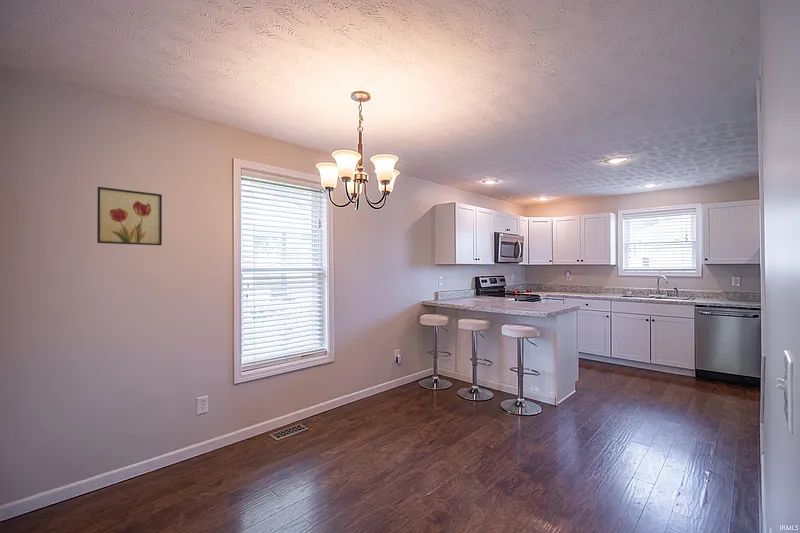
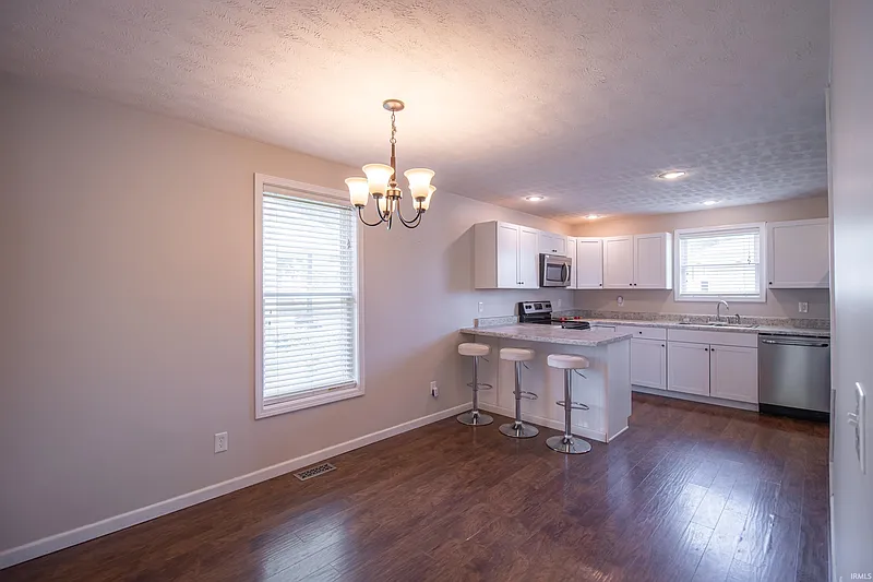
- wall art [96,186,163,246]
